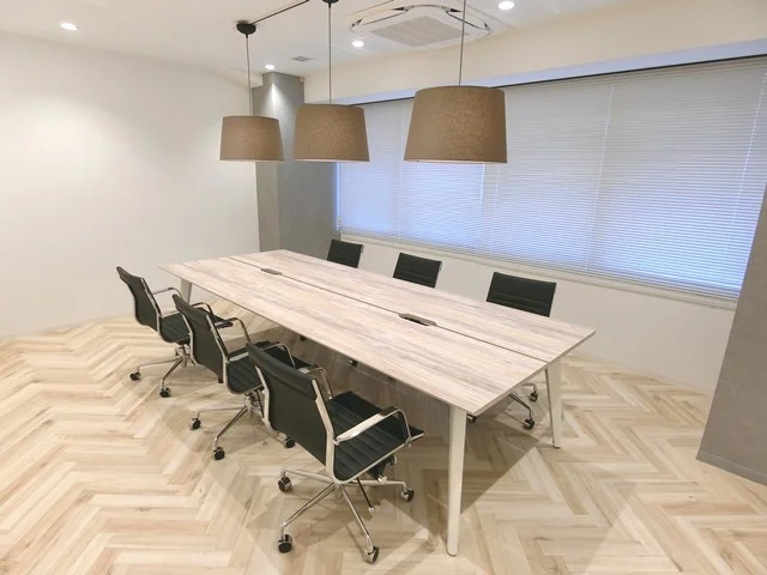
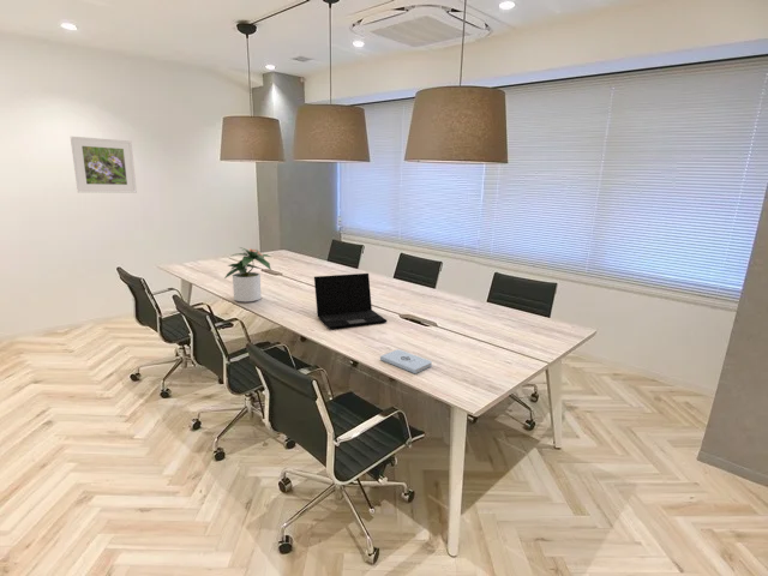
+ laptop [313,272,389,330]
+ notepad [379,348,433,374]
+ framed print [70,136,138,194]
+ potted plant [223,246,272,304]
